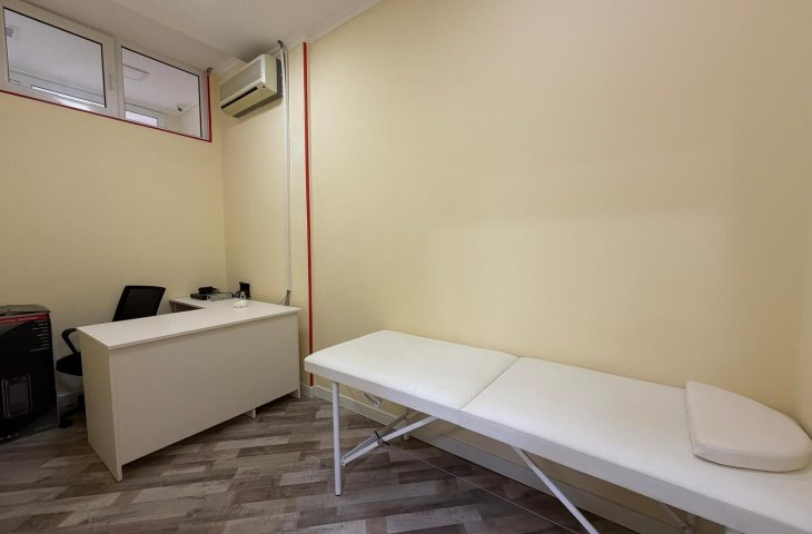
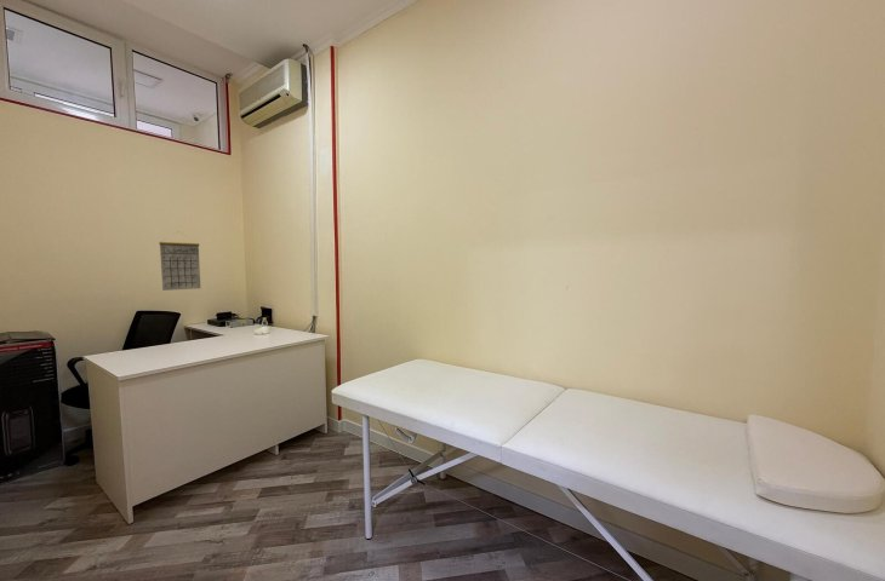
+ calendar [158,230,201,292]
